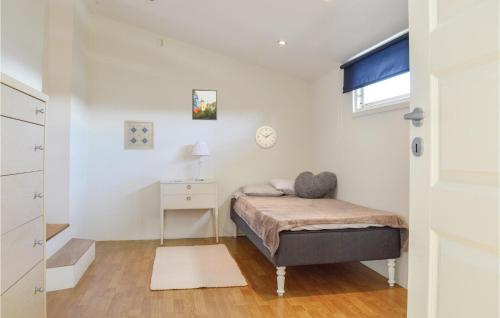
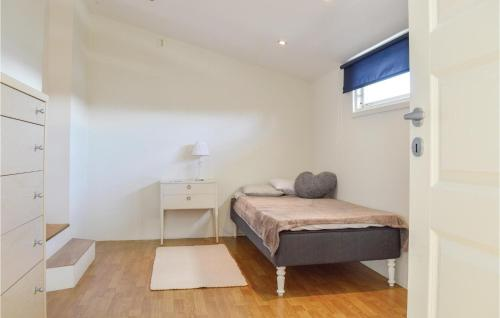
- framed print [191,88,218,121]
- wall art [123,119,155,151]
- wall clock [254,125,278,150]
